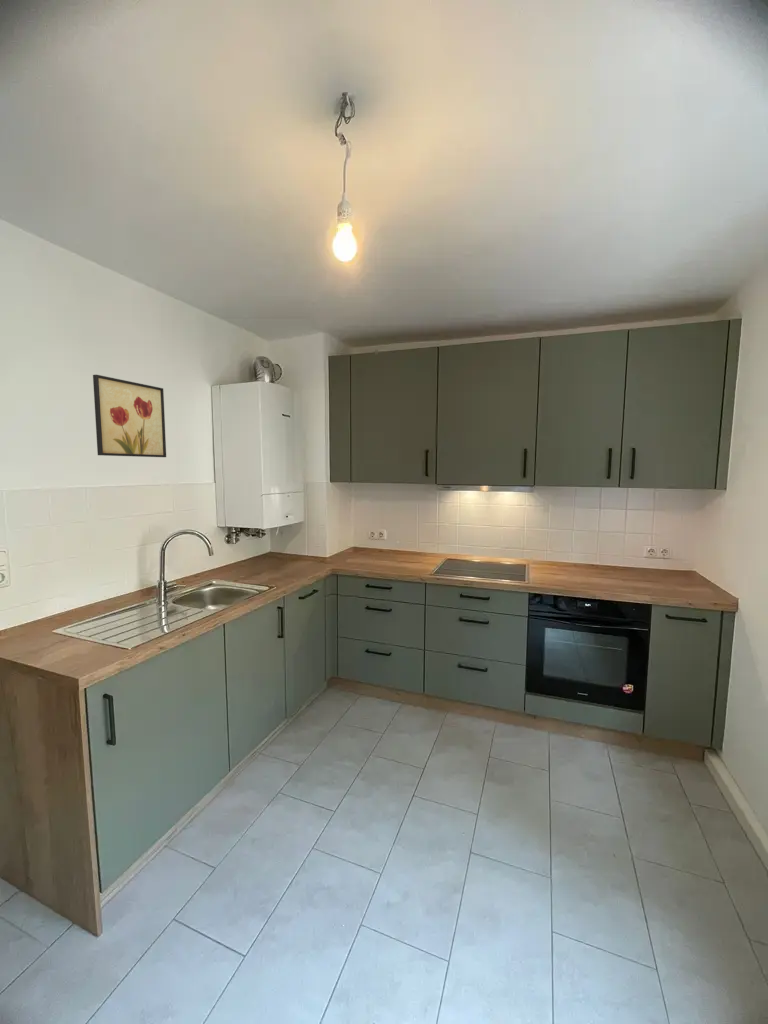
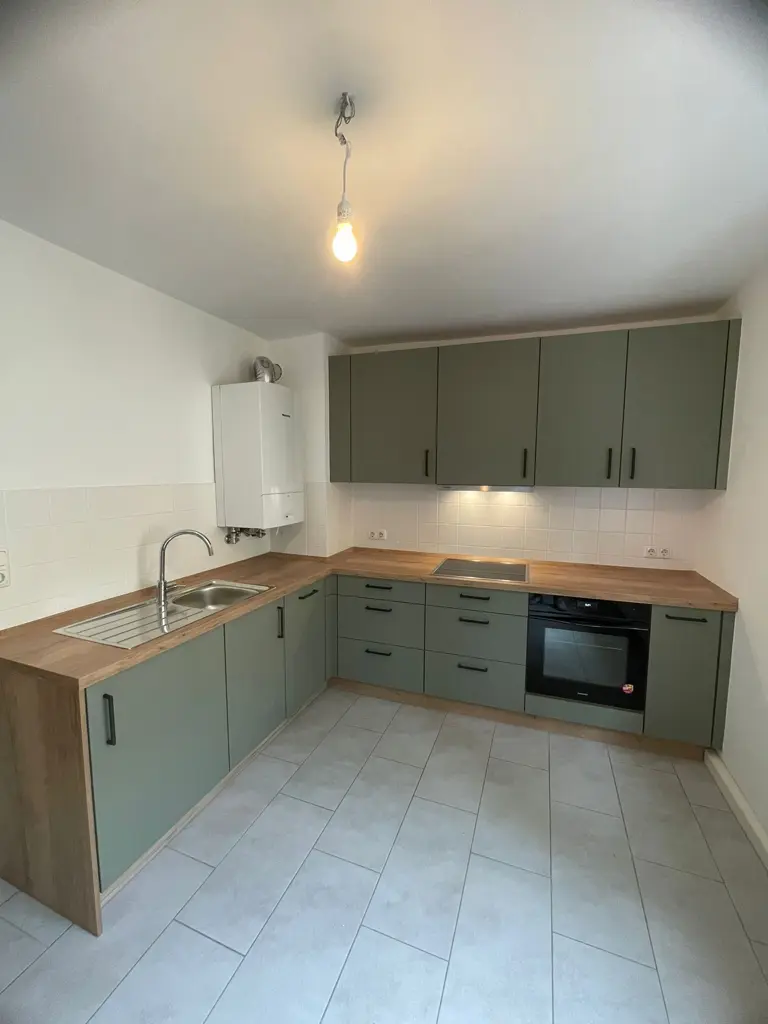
- wall art [92,374,167,458]
